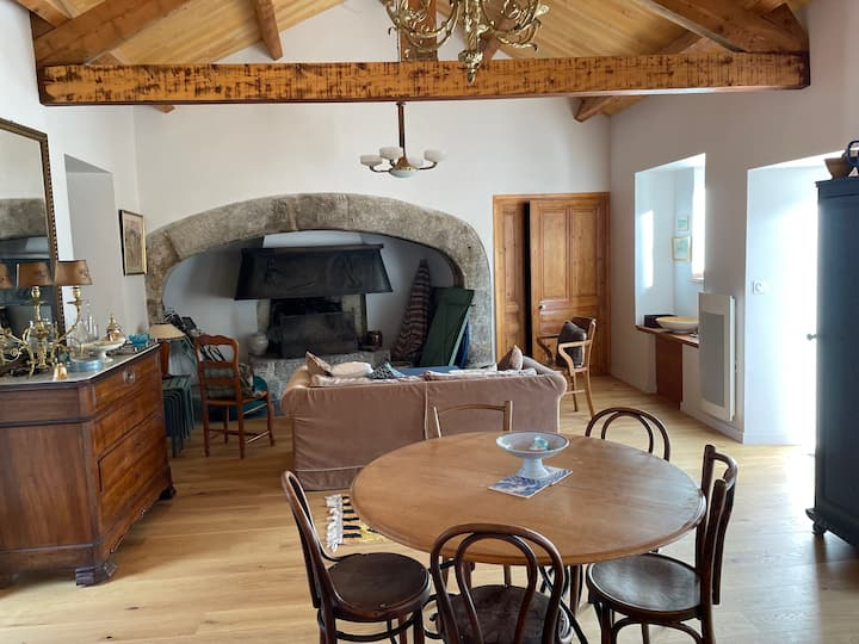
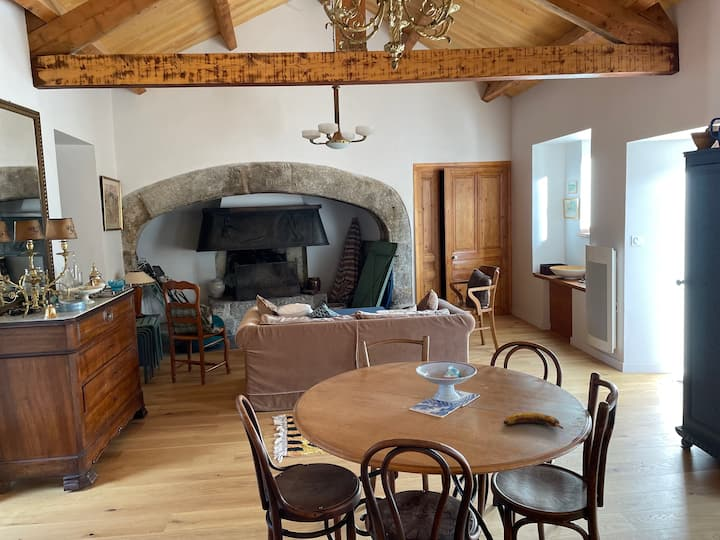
+ banana [503,412,564,430]
